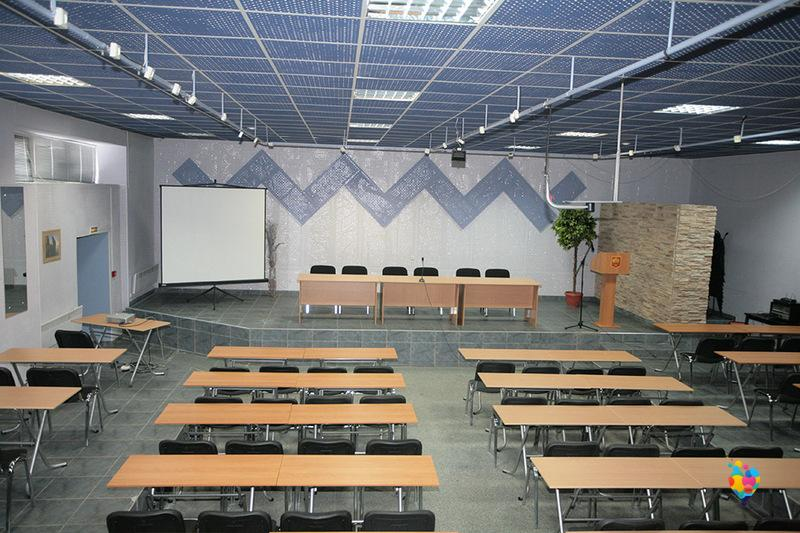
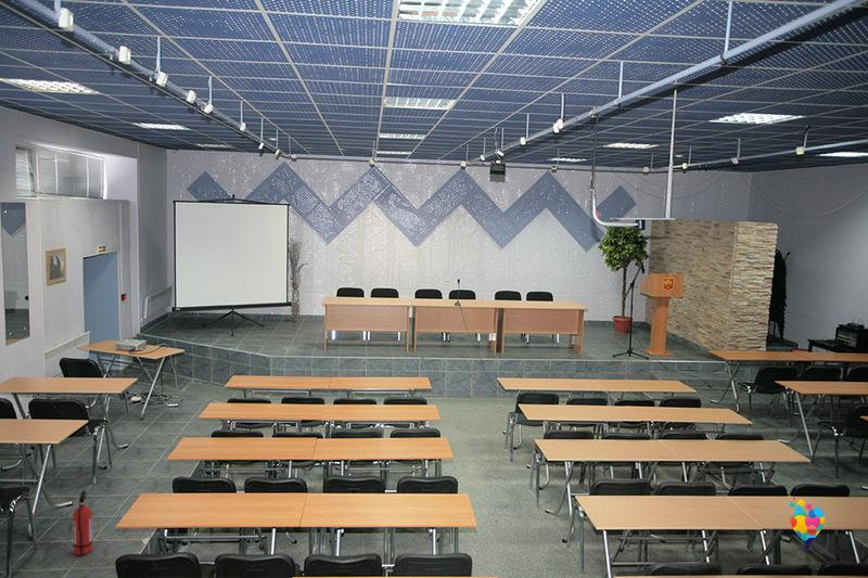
+ fire extinguisher [72,490,93,557]
